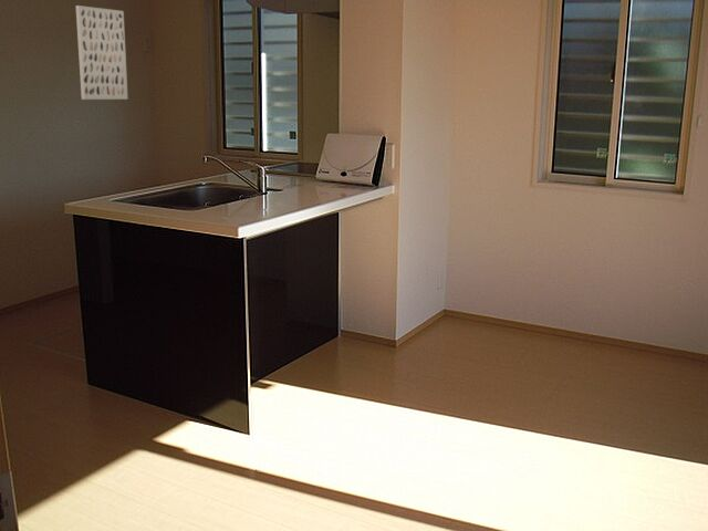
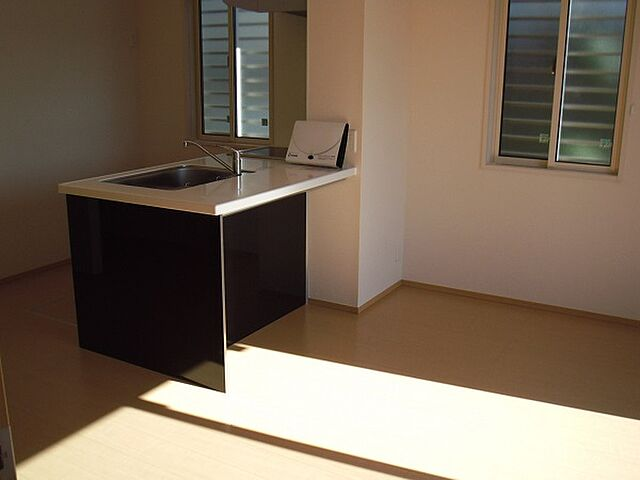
- wall art [75,4,129,101]
